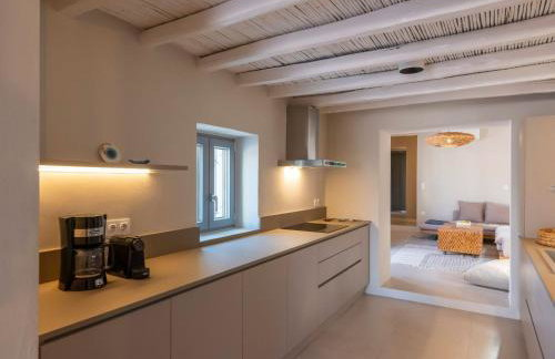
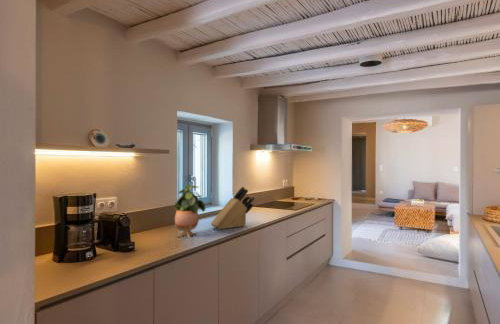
+ knife block [210,186,256,230]
+ potted plant [173,184,206,239]
